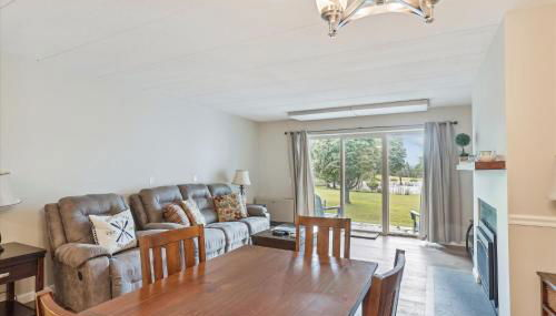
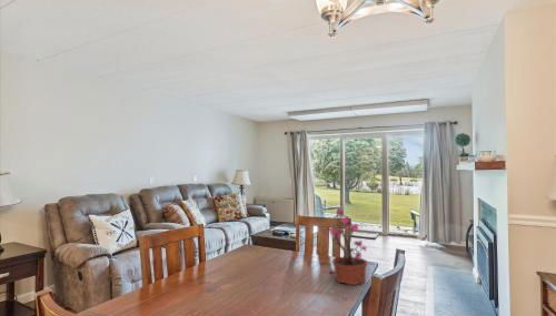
+ potted plant [328,208,368,286]
